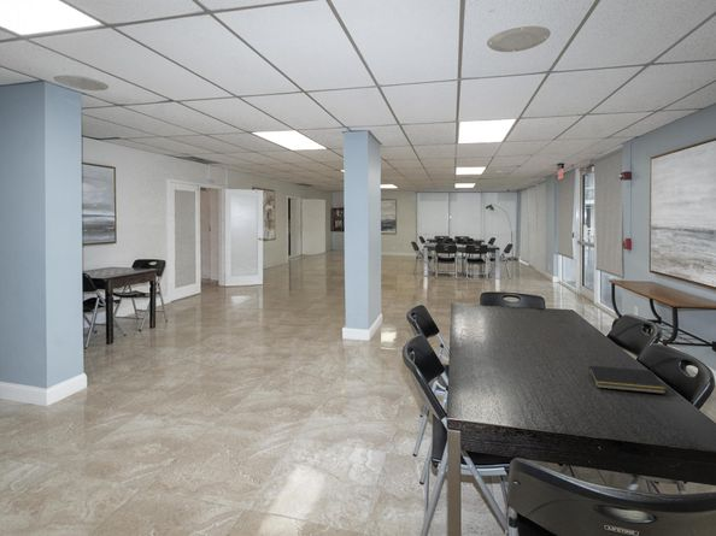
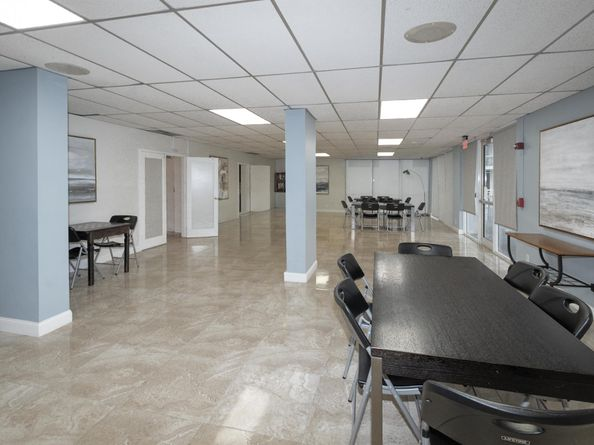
- notepad [587,365,667,395]
